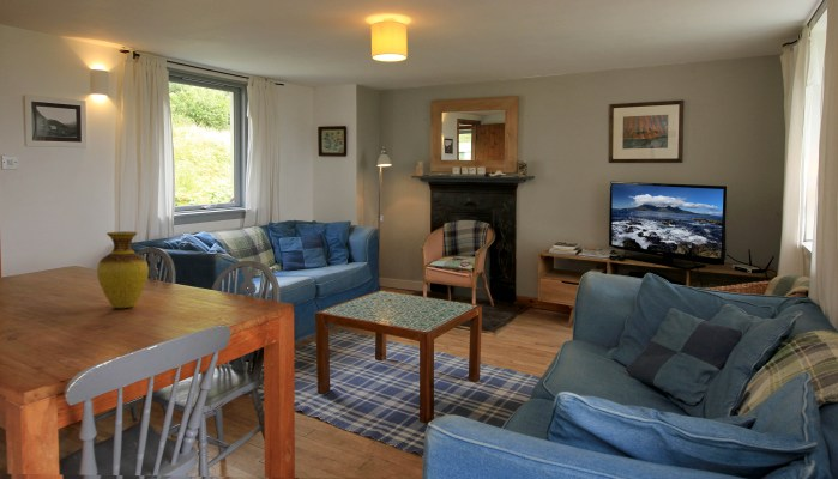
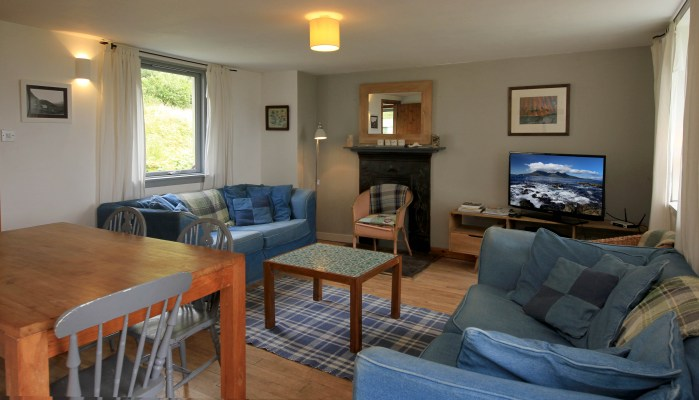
- vase [96,231,150,309]
